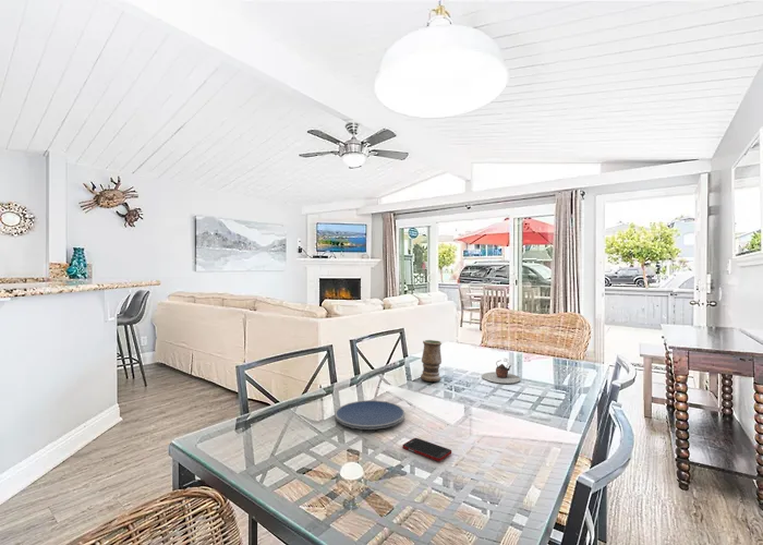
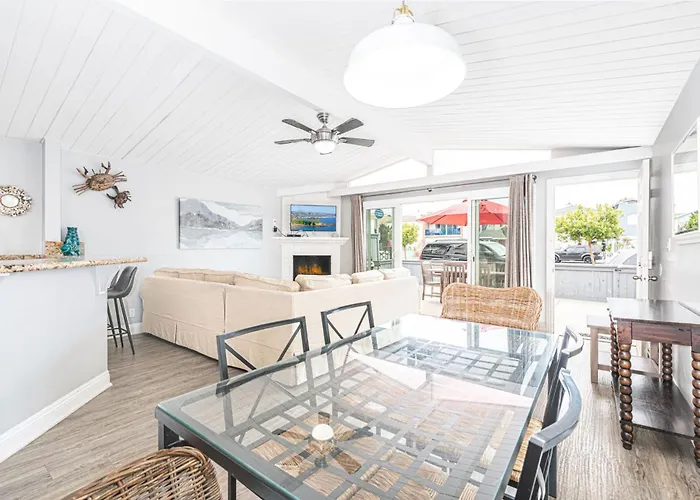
- teapot [481,360,521,384]
- plate [334,399,405,431]
- cell phone [401,437,452,462]
- vase [420,339,443,383]
